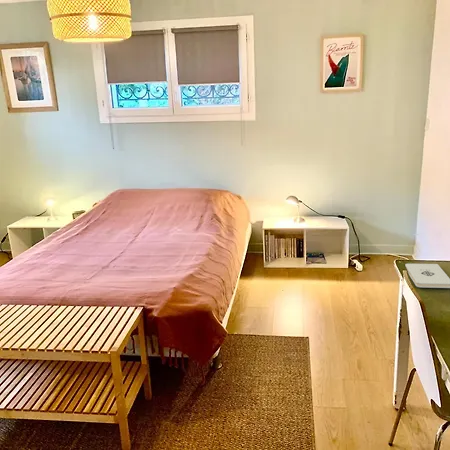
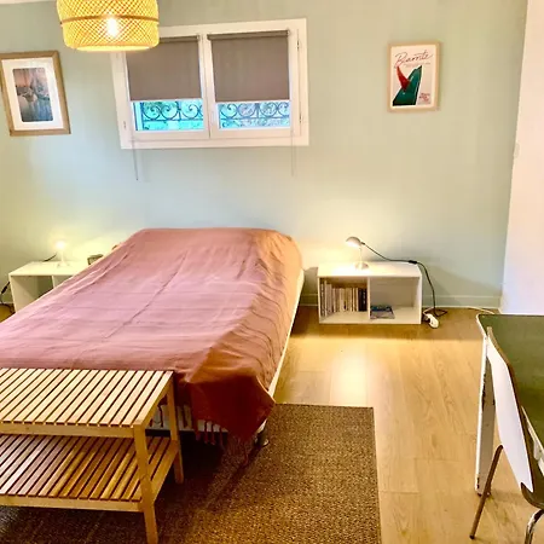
- notepad [404,263,450,289]
